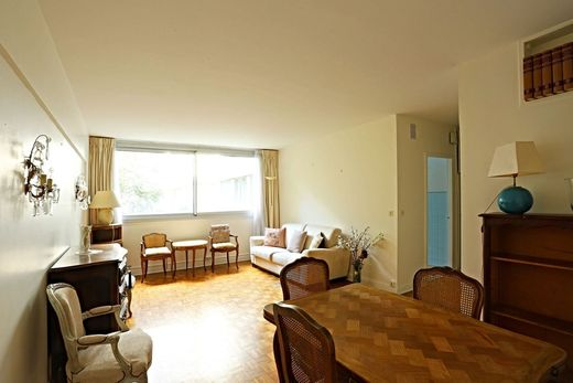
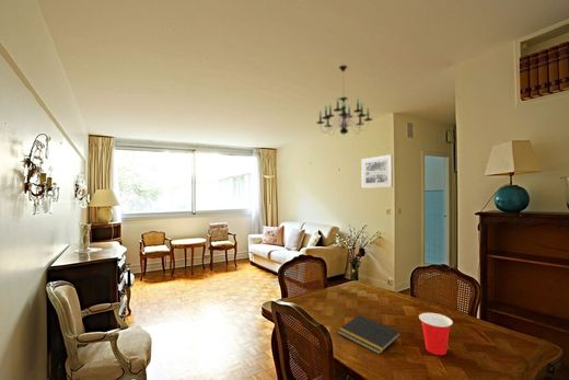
+ wall art [360,153,394,189]
+ chandelier [315,65,373,137]
+ cup [418,312,454,356]
+ notepad [336,314,402,355]
